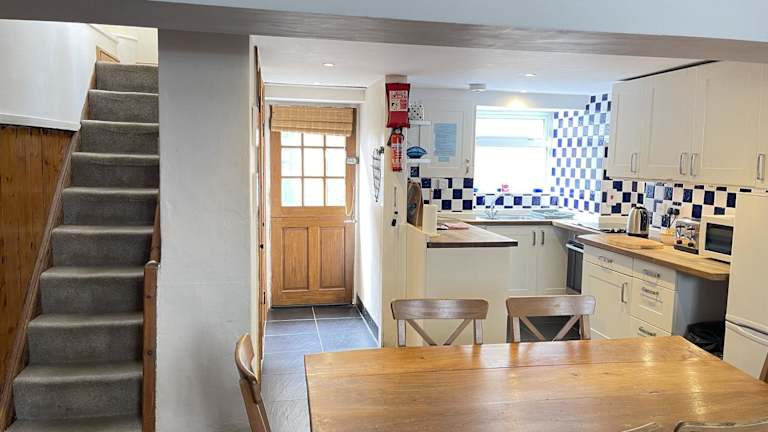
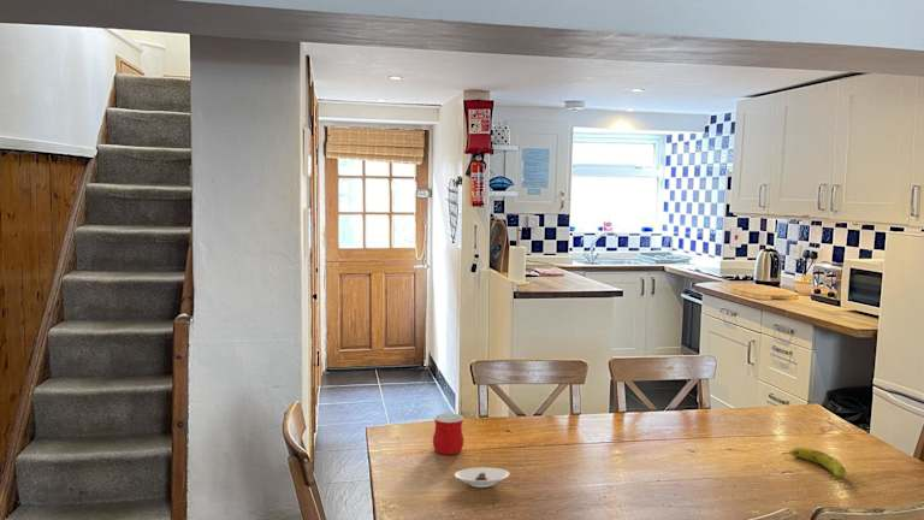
+ mug [432,412,464,456]
+ fruit [781,447,847,478]
+ saucer [454,467,510,489]
